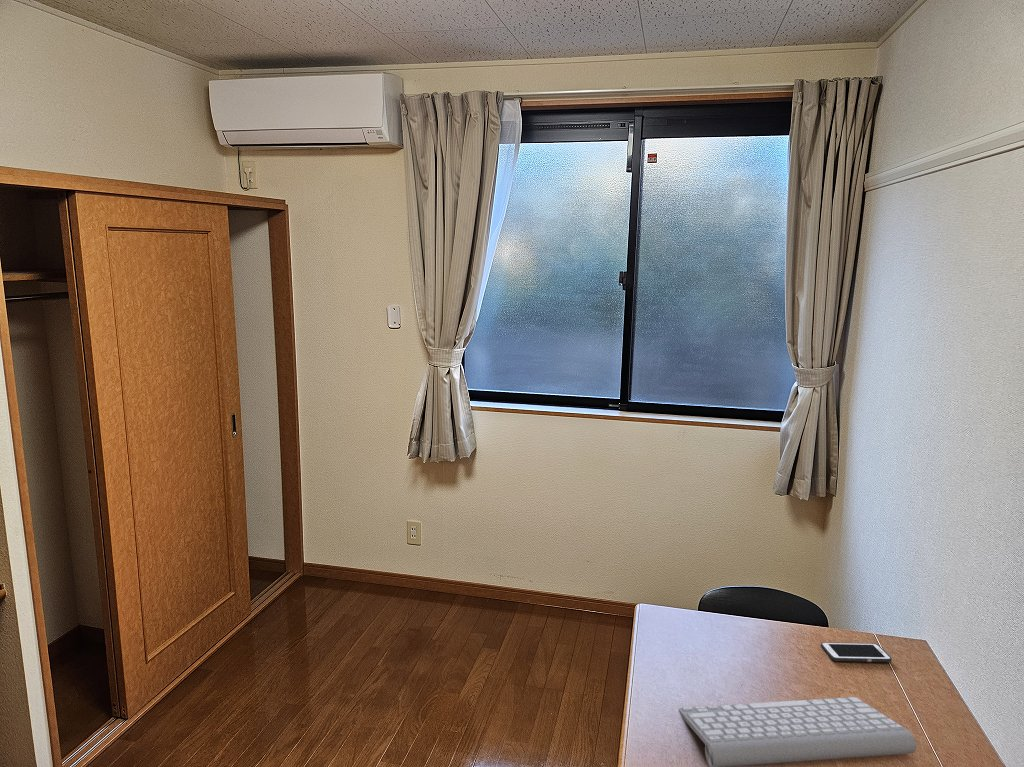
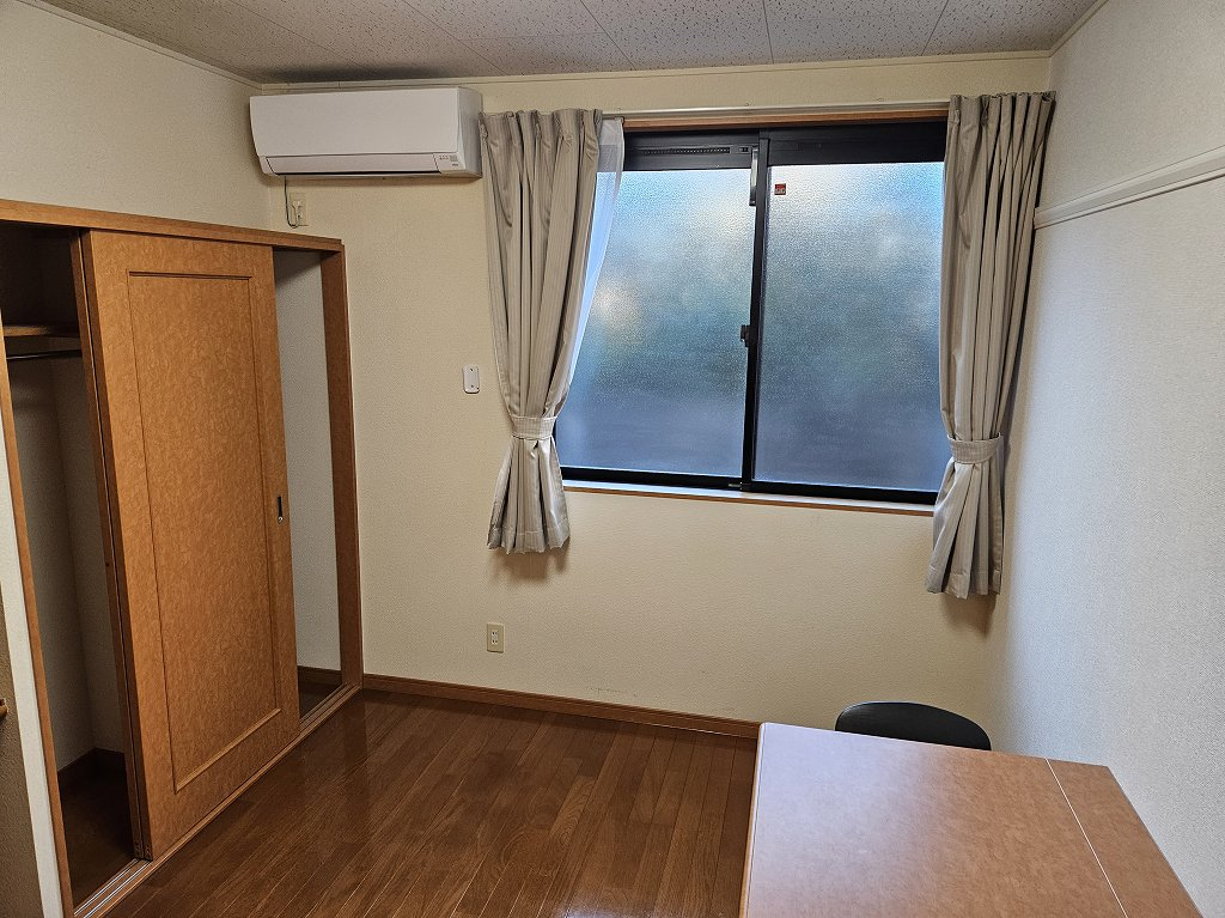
- computer keyboard [678,696,917,767]
- cell phone [820,641,893,663]
